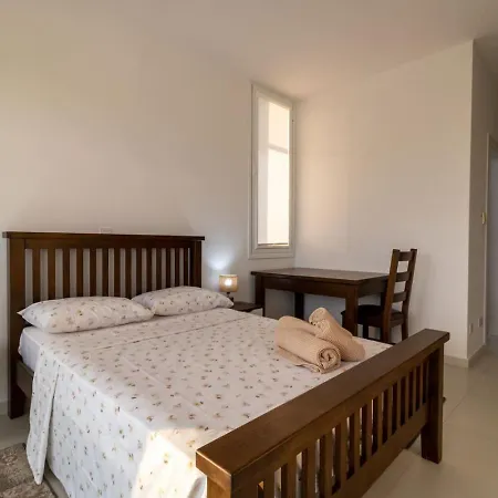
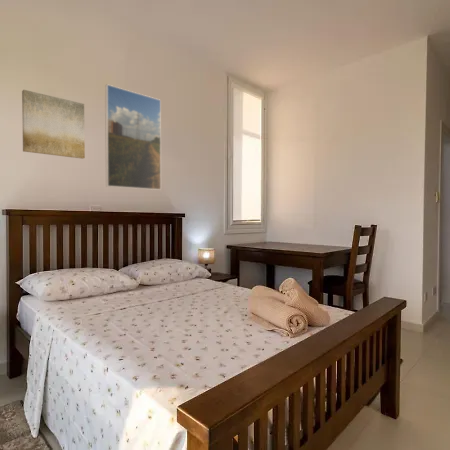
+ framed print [104,83,162,191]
+ wall art [21,89,86,160]
